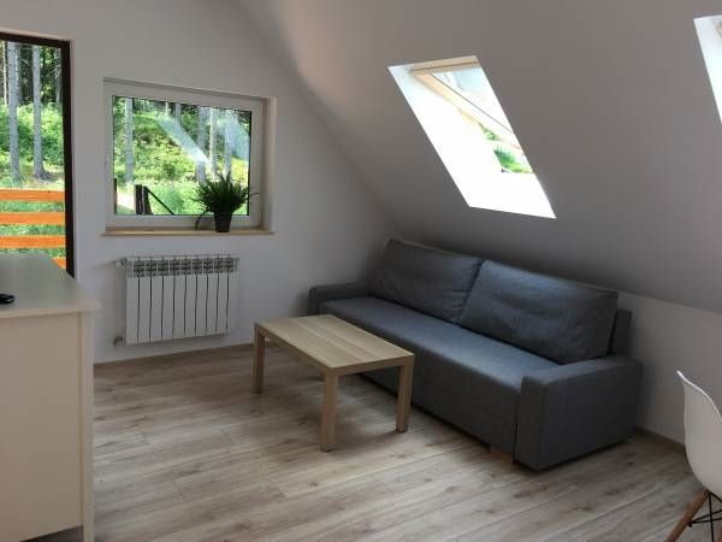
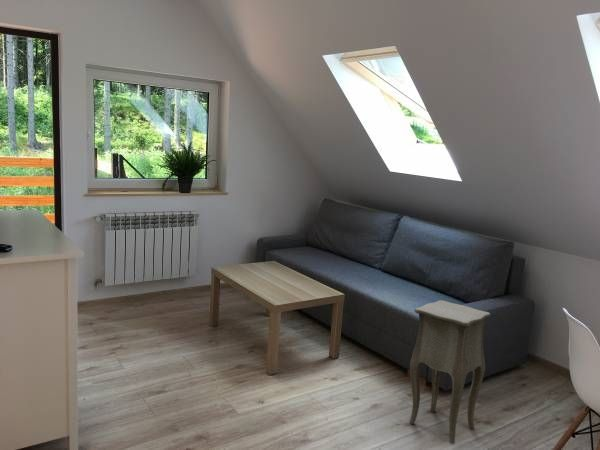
+ side table [408,299,492,445]
